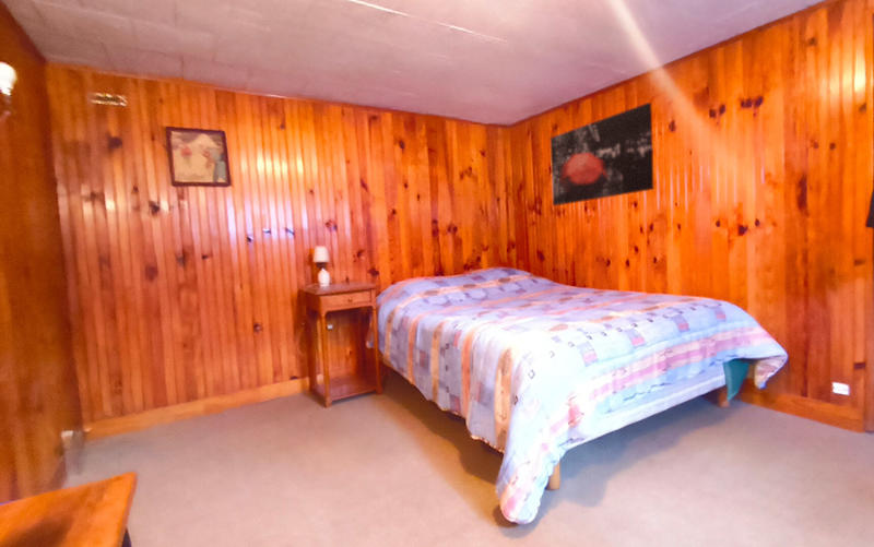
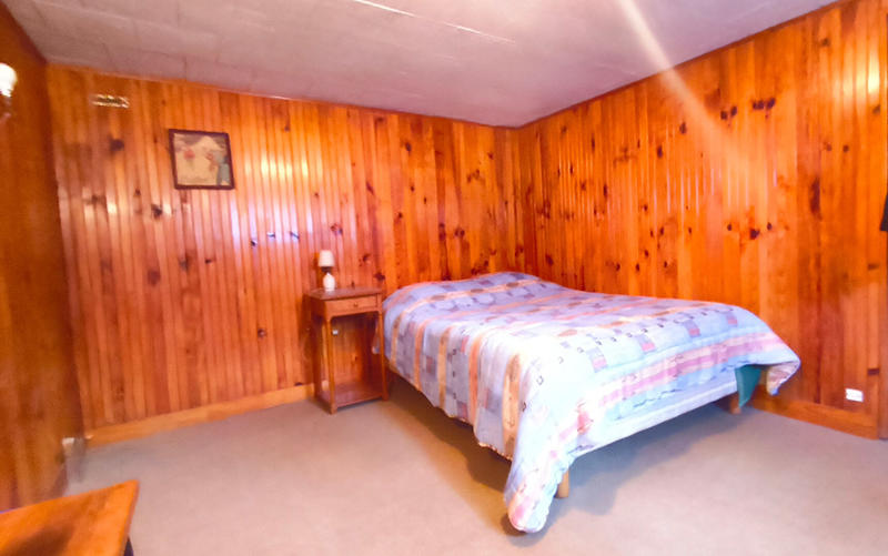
- wall art [550,102,656,207]
